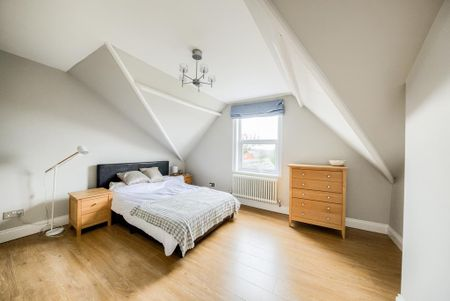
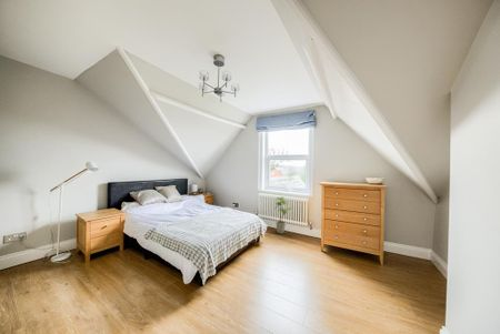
+ house plant [274,196,294,235]
